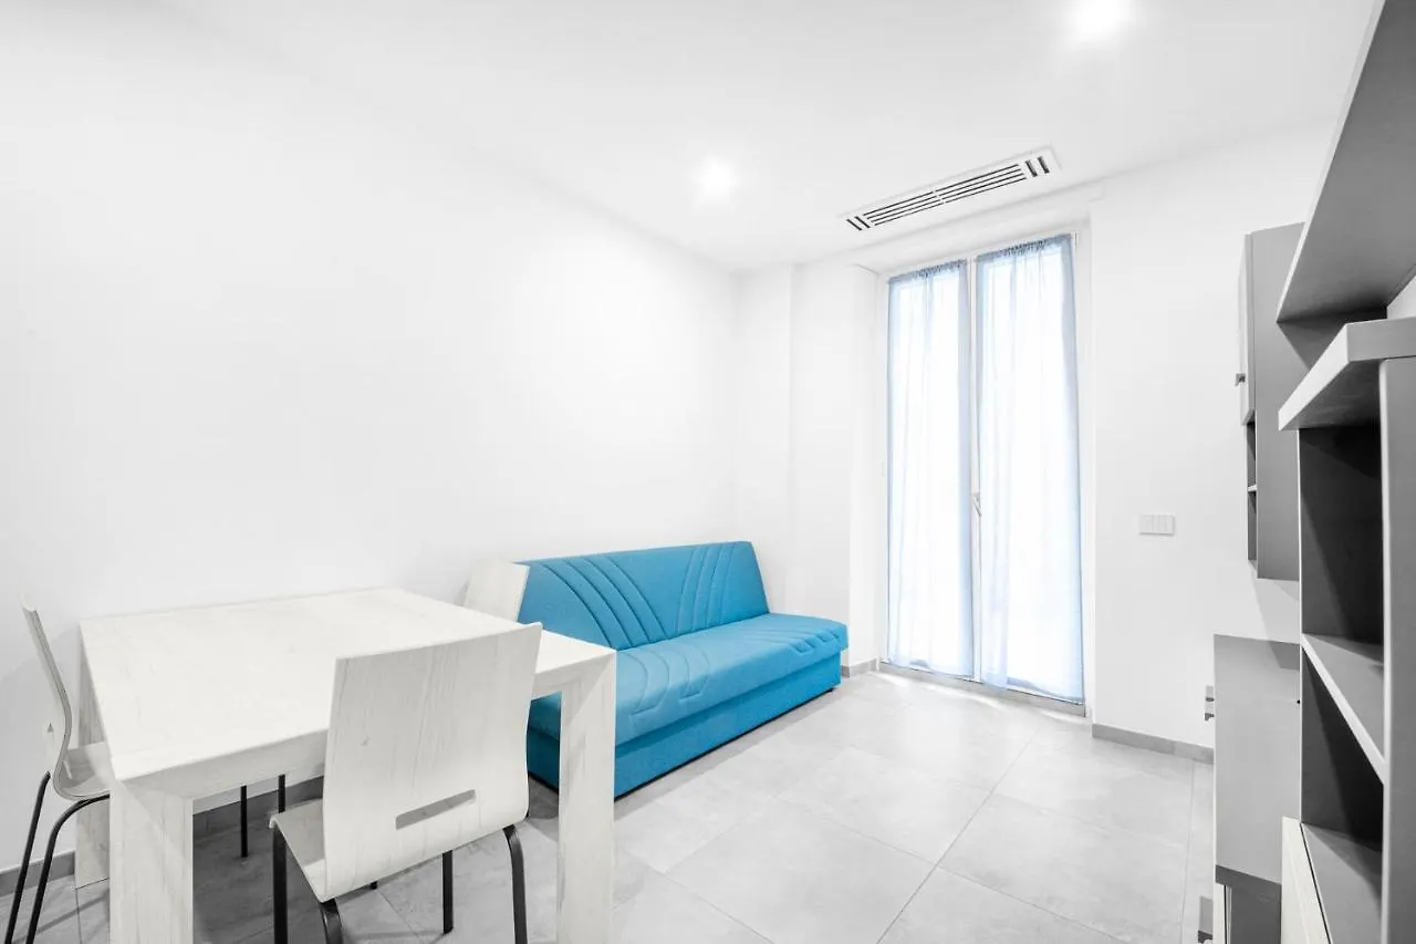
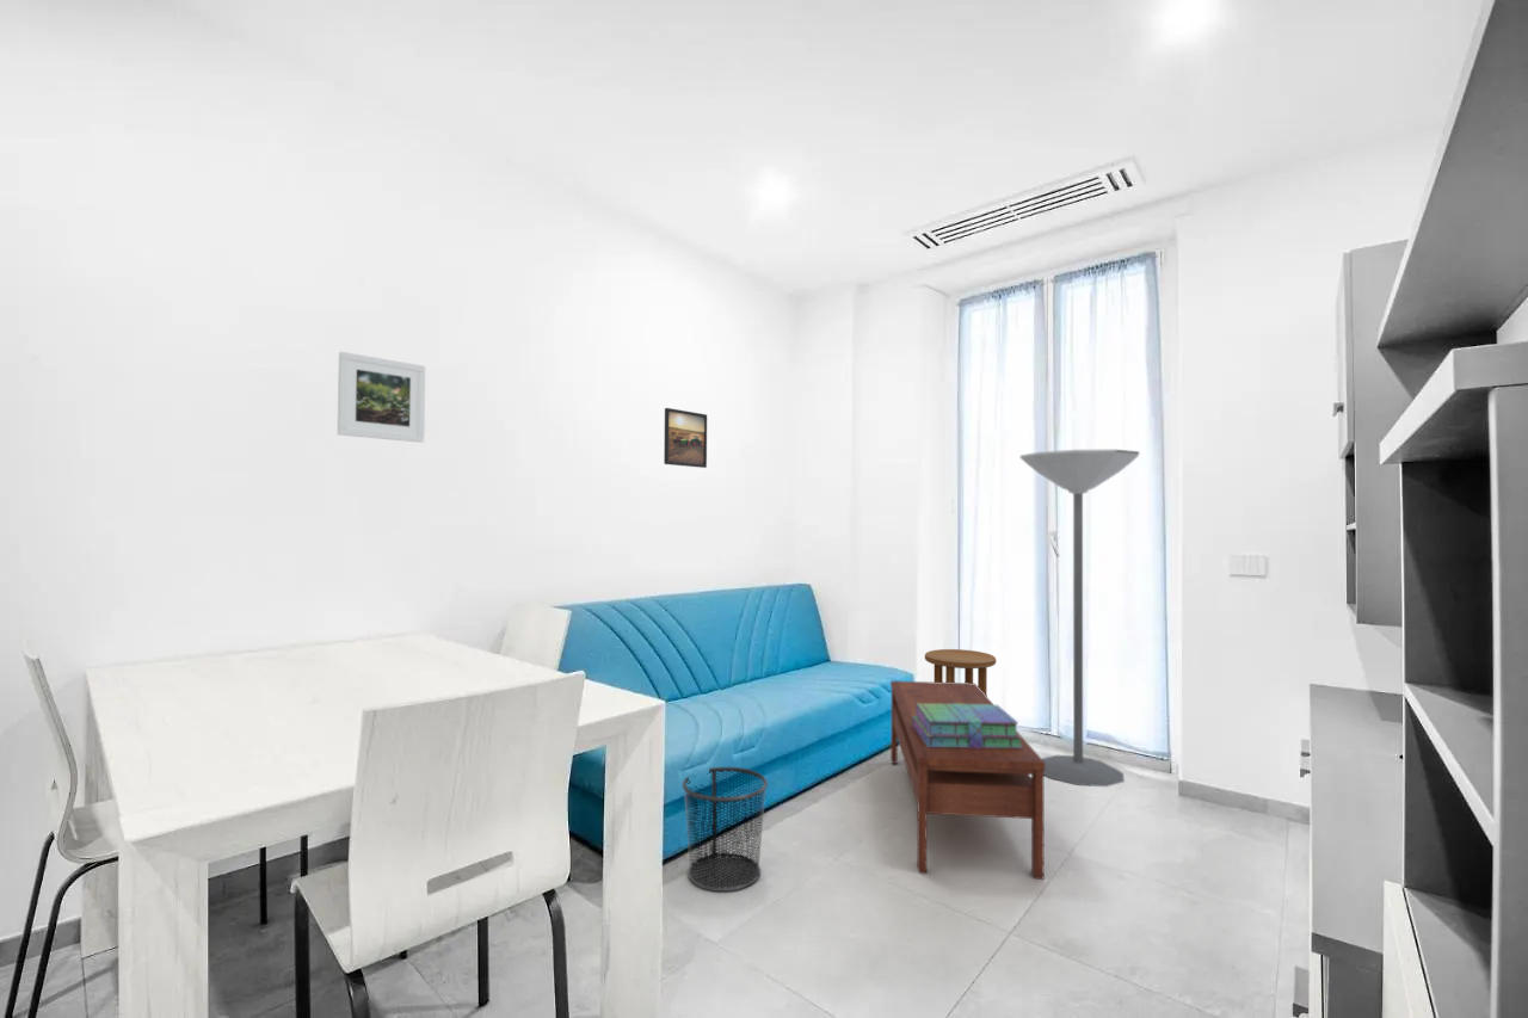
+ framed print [663,407,708,469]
+ waste bin [680,766,769,893]
+ coffee table [889,680,1045,881]
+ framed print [337,351,426,444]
+ stack of books [913,704,1023,748]
+ side table [924,648,997,697]
+ floor lamp [1018,449,1140,788]
